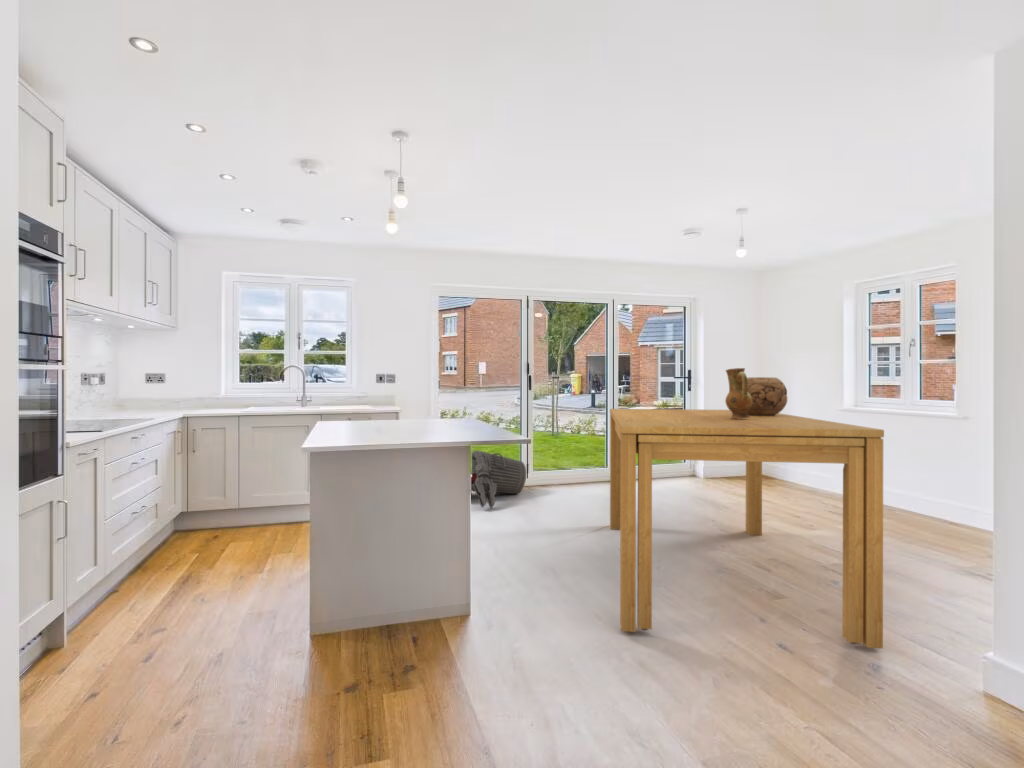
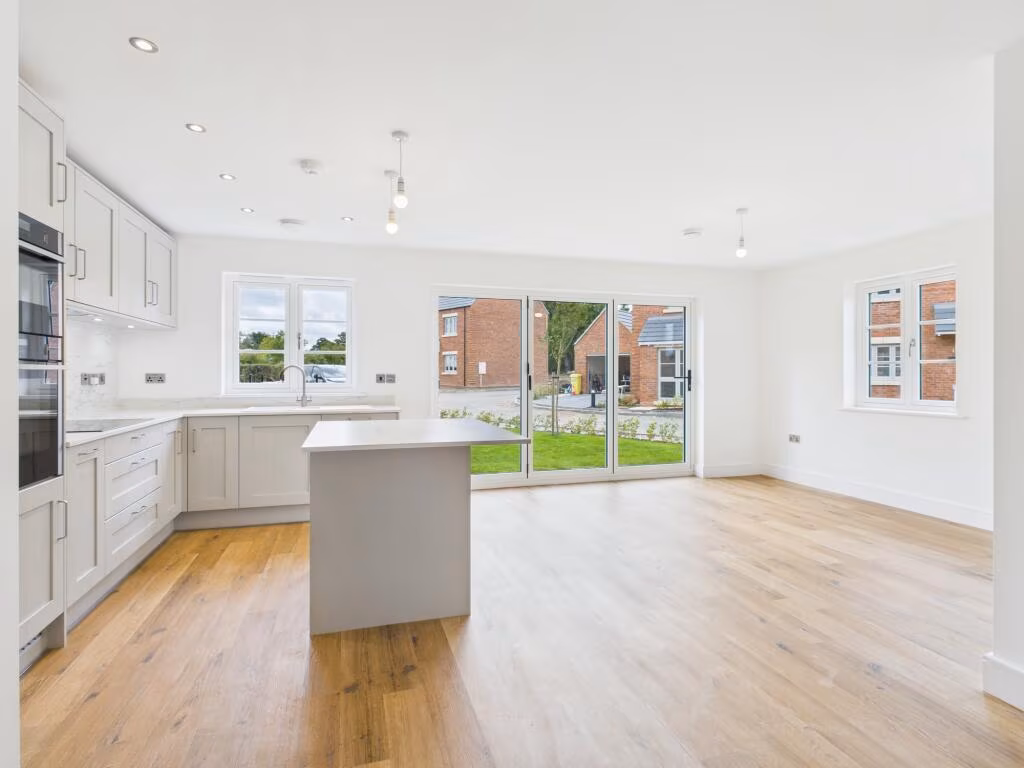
- dining table [609,408,885,650]
- decorative bowl [747,376,788,416]
- ceramic jug [724,367,753,419]
- trash can [470,450,527,509]
